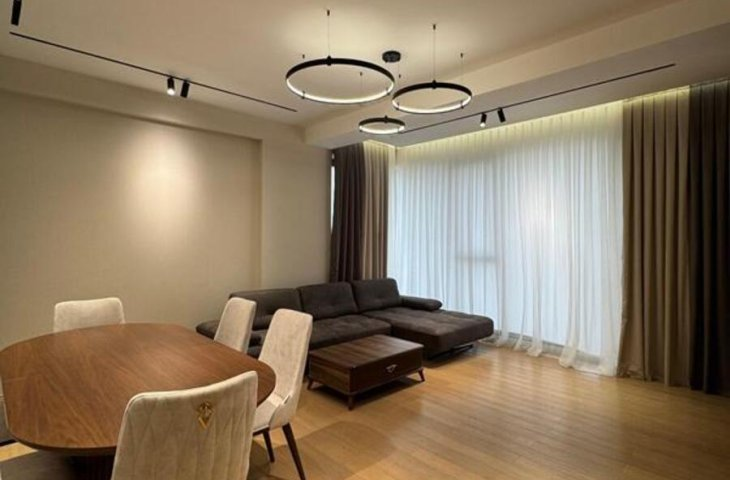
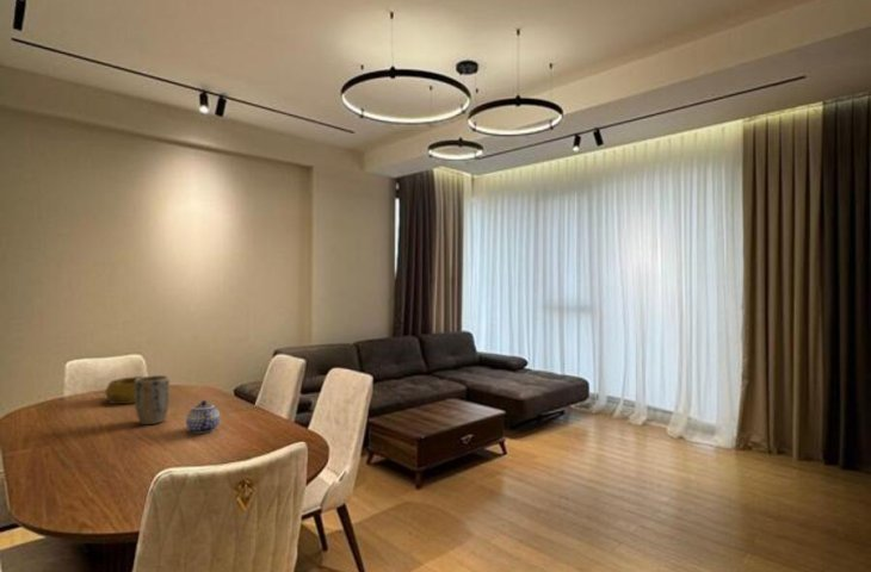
+ plant pot [134,374,171,425]
+ teapot [185,399,221,435]
+ decorative bowl [104,375,143,405]
